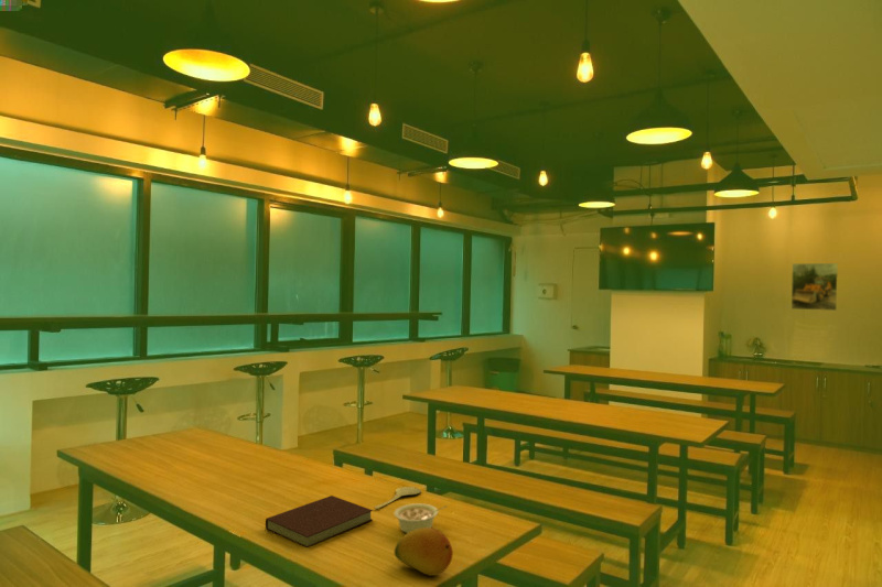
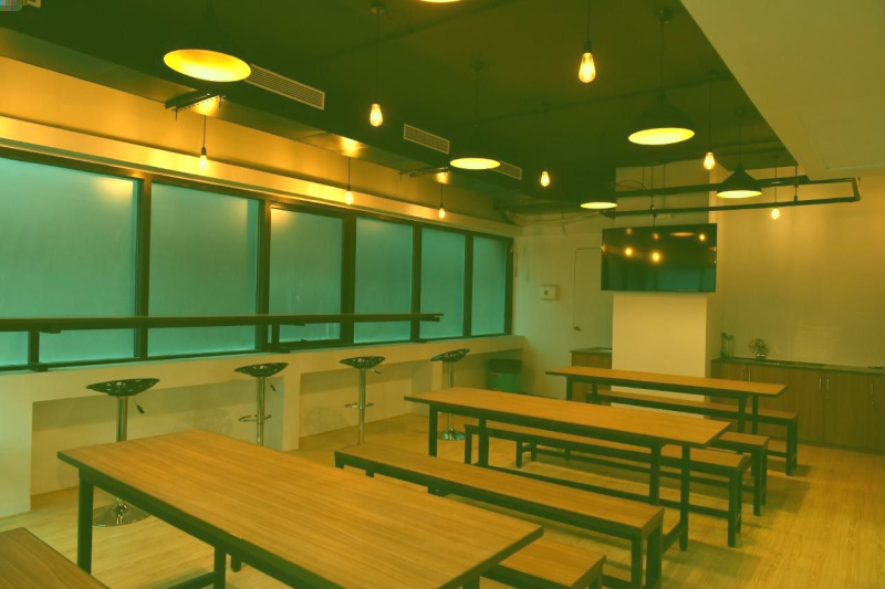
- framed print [790,262,839,312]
- fruit [394,528,454,577]
- spoon [373,486,422,510]
- legume [394,502,449,534]
- notebook [265,494,374,548]
